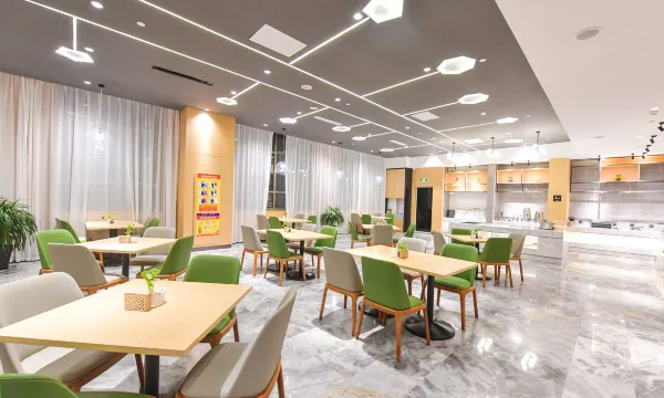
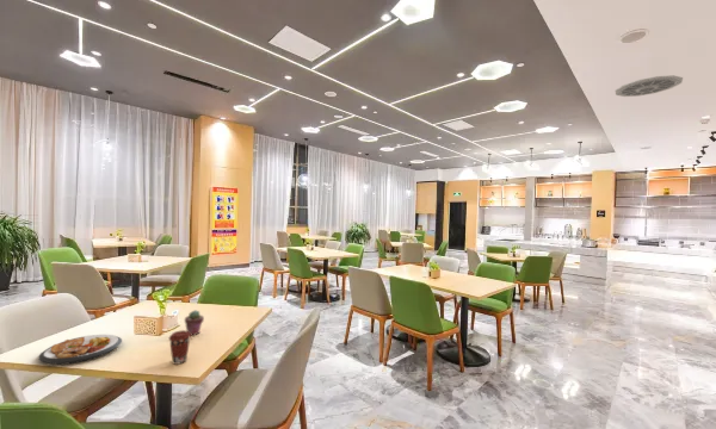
+ ceiling vent [613,74,684,98]
+ potted succulent [184,309,205,336]
+ plate [37,334,123,366]
+ coffee cup [167,329,192,366]
